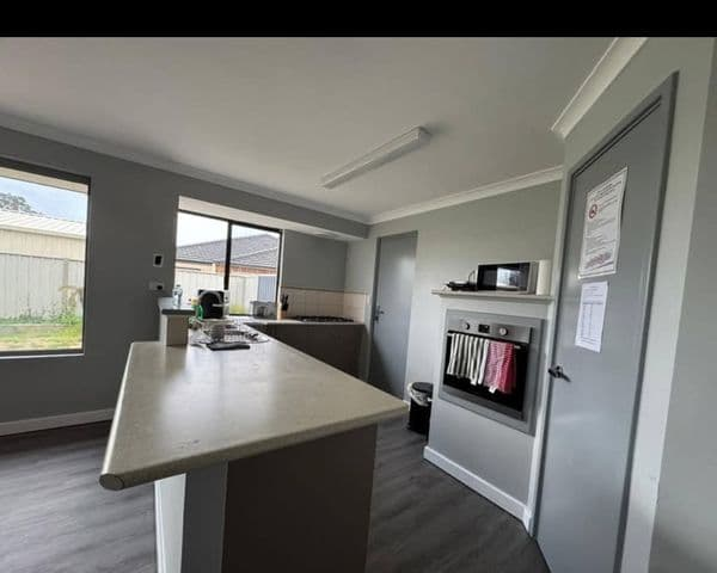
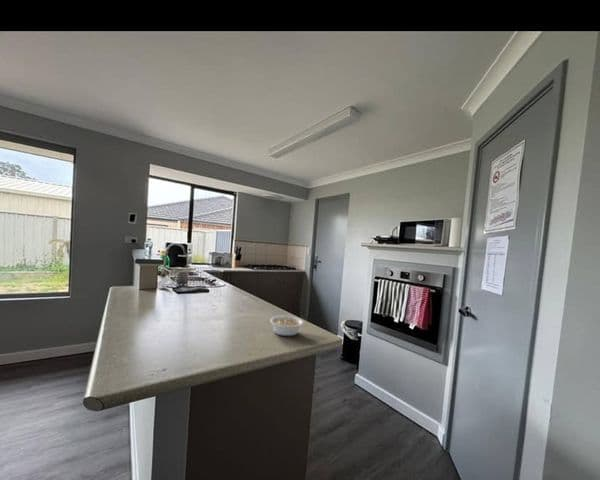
+ legume [267,312,304,337]
